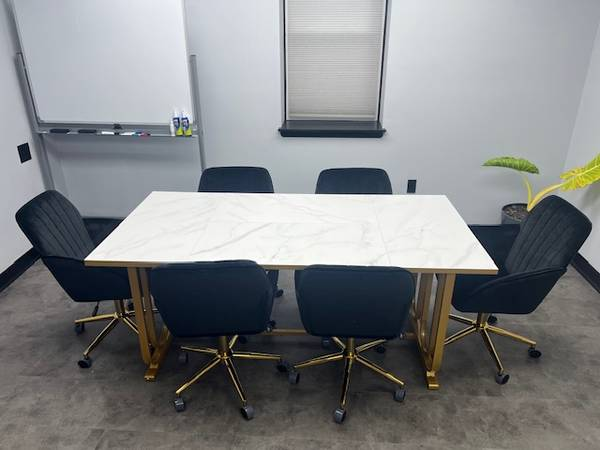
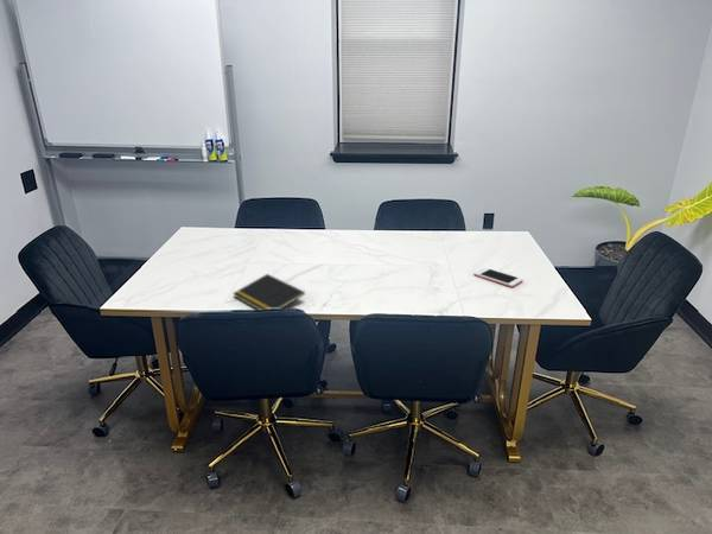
+ cell phone [472,266,525,288]
+ notepad [231,273,306,311]
